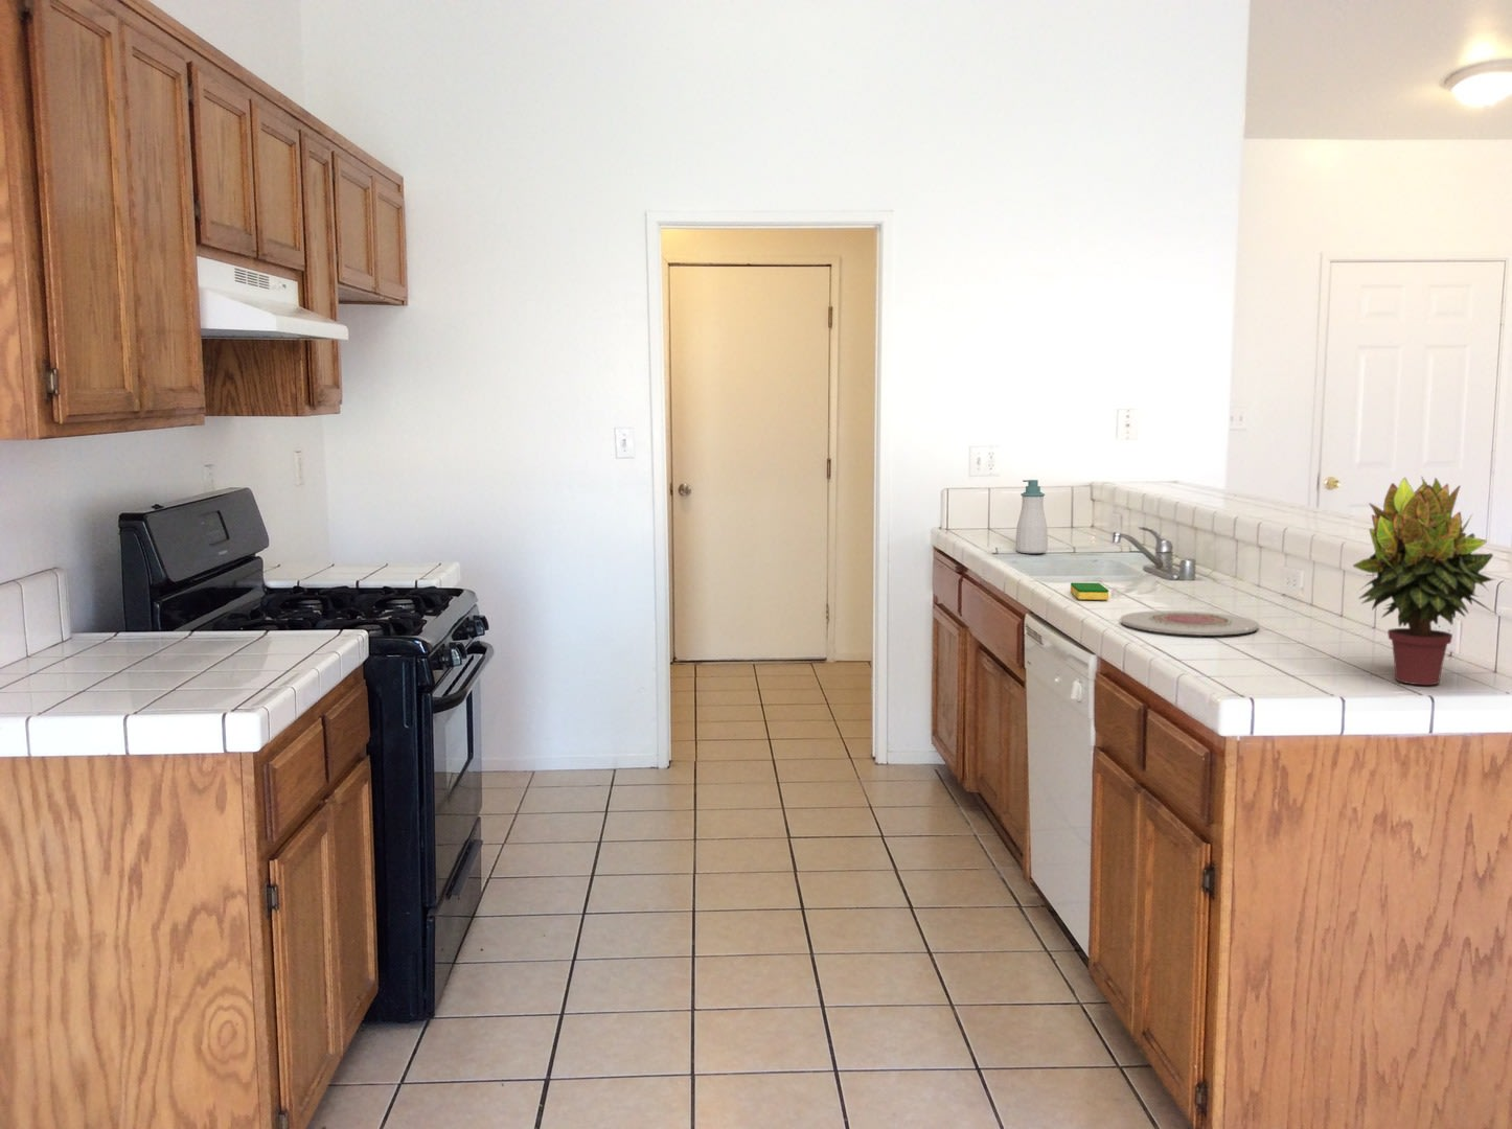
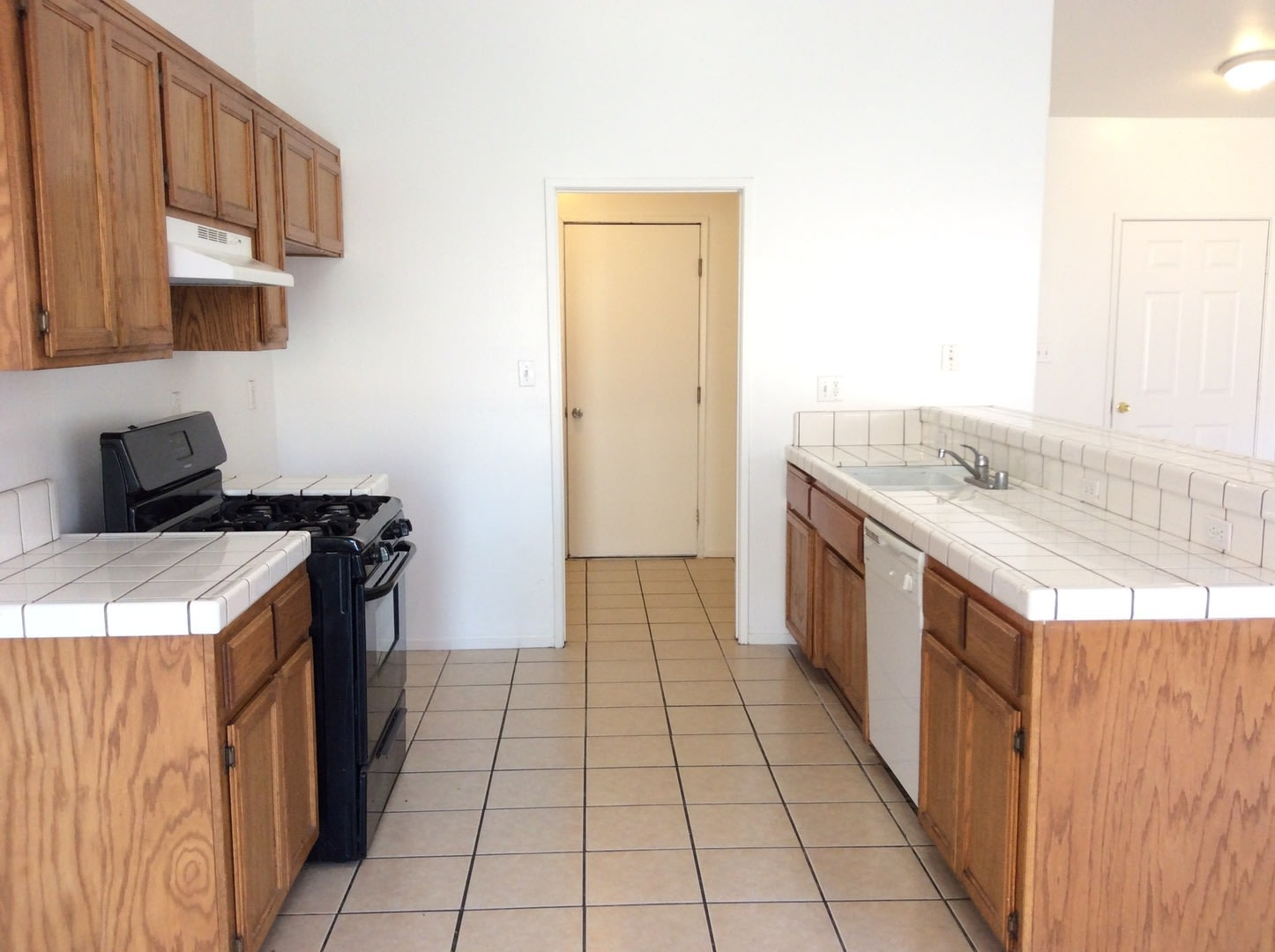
- plate [1119,610,1259,637]
- soap bottle [1014,479,1048,554]
- dish sponge [1070,581,1110,601]
- potted plant [1352,474,1497,685]
